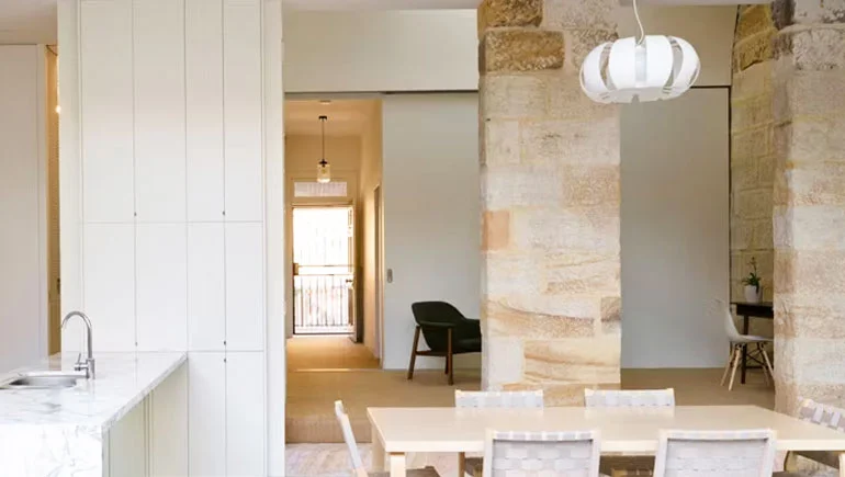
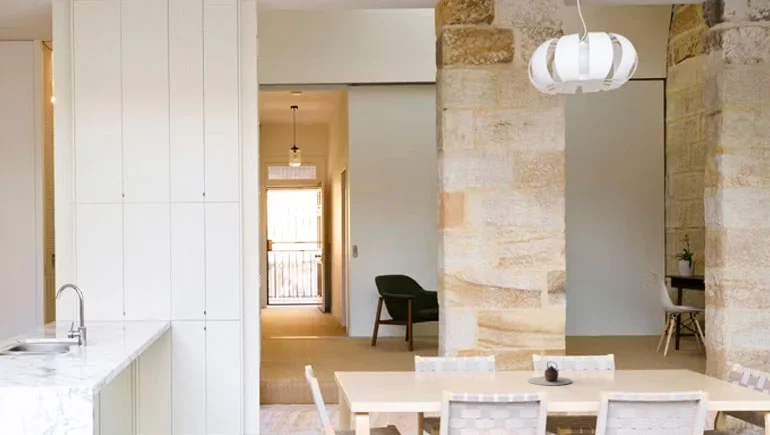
+ teapot [527,361,572,386]
